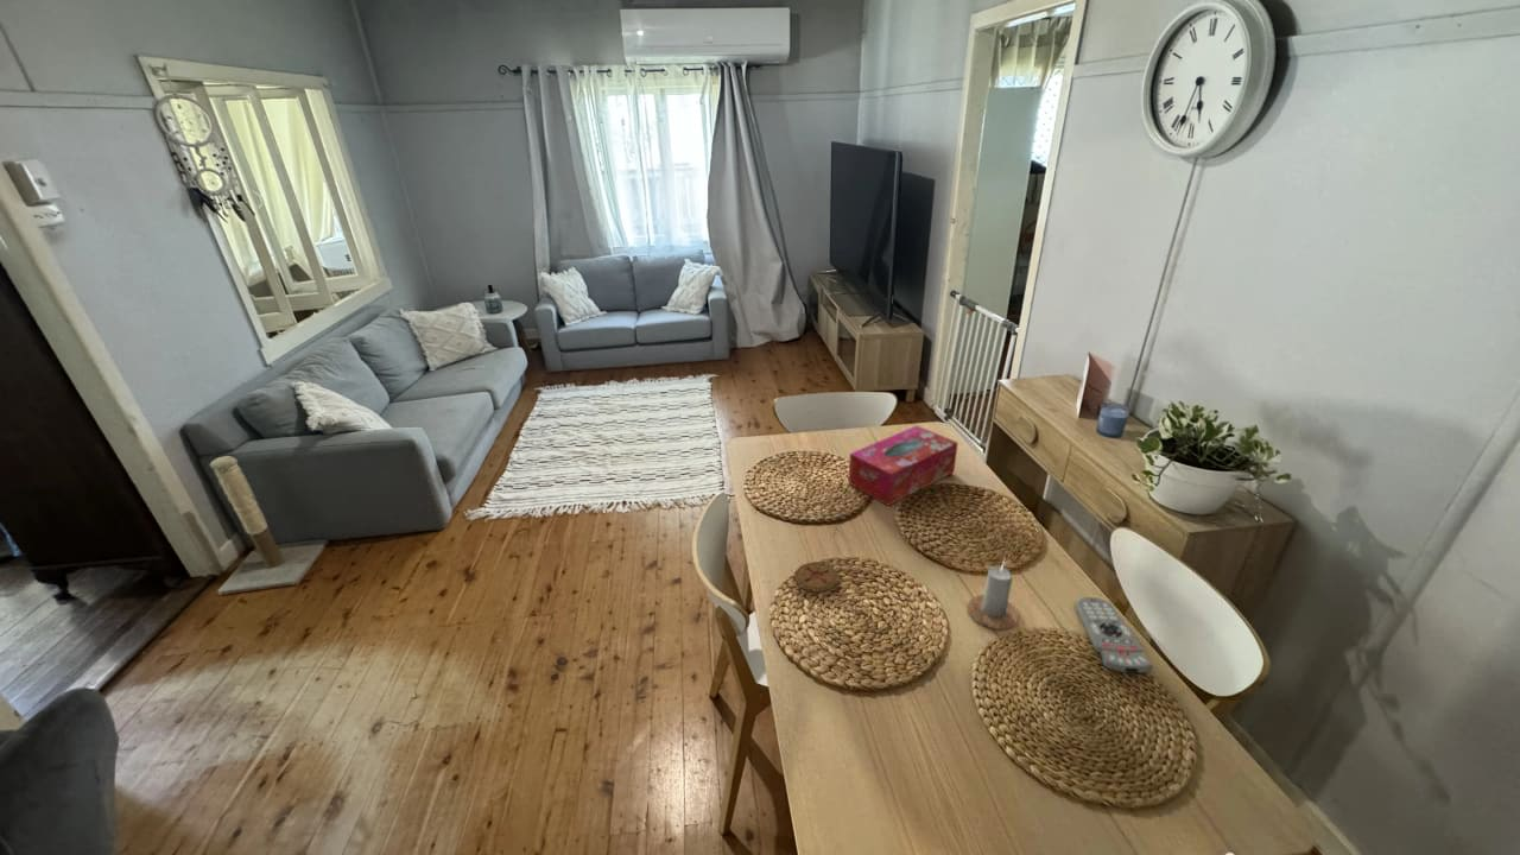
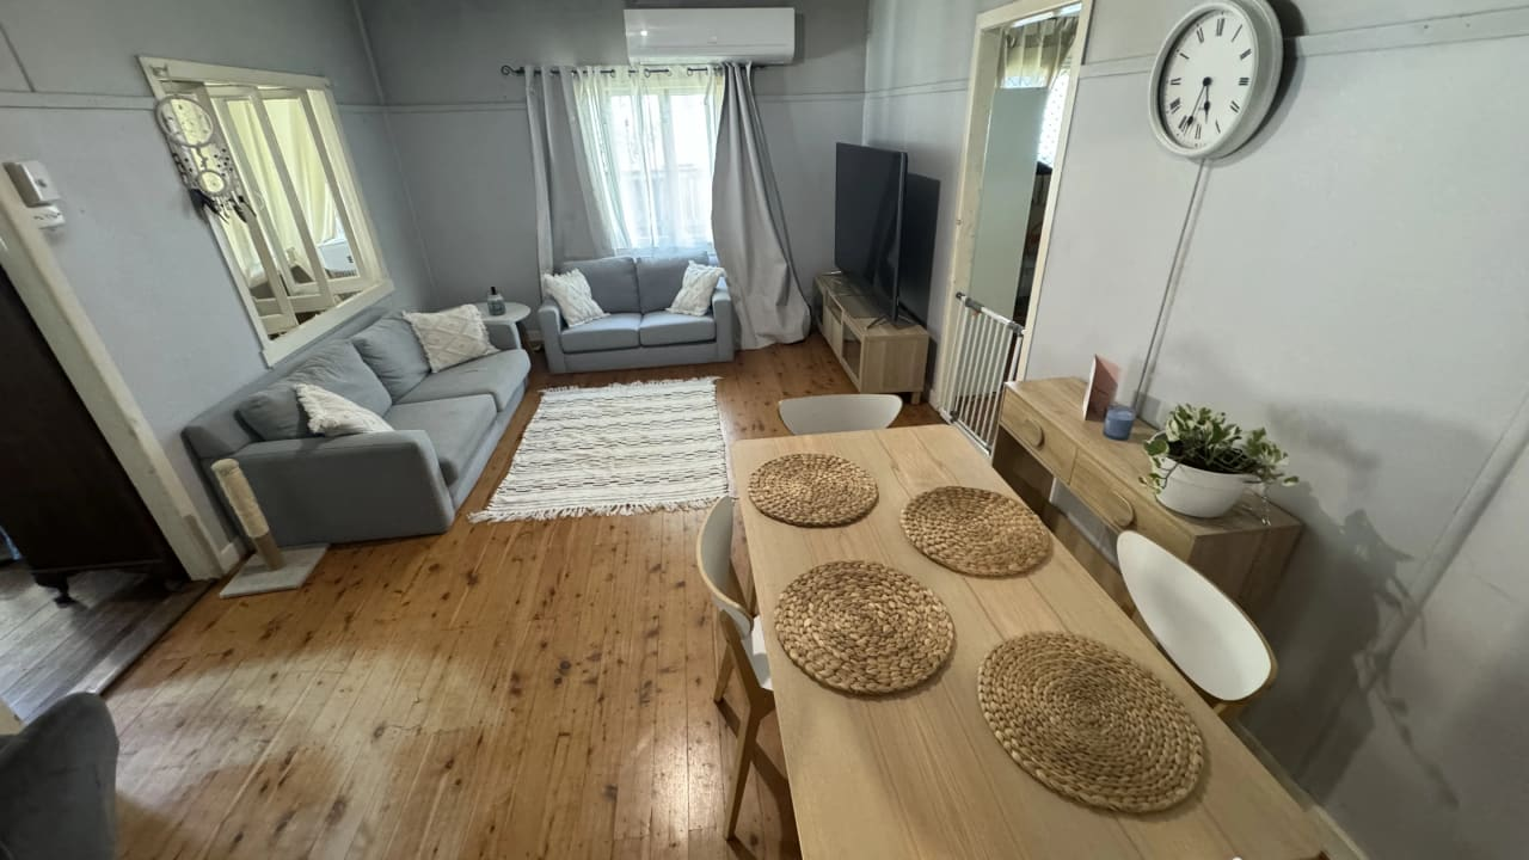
- candle [967,558,1020,631]
- tissue box [848,425,960,507]
- remote control [1075,596,1154,674]
- coaster [793,560,840,594]
